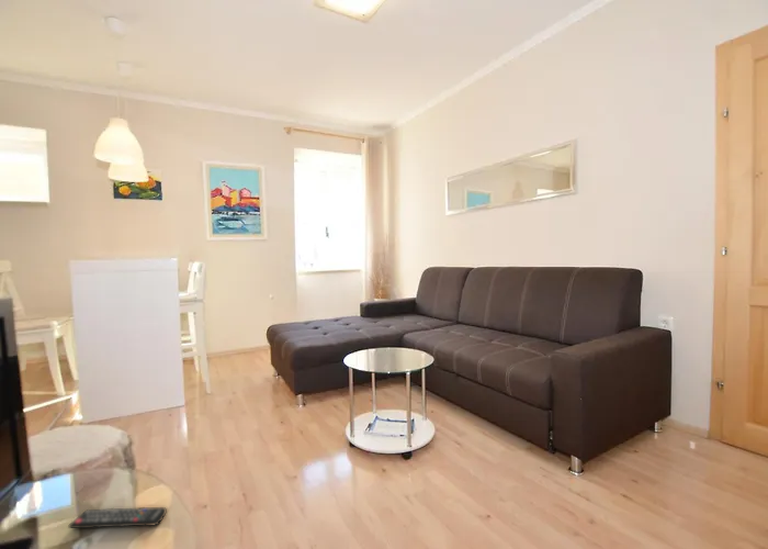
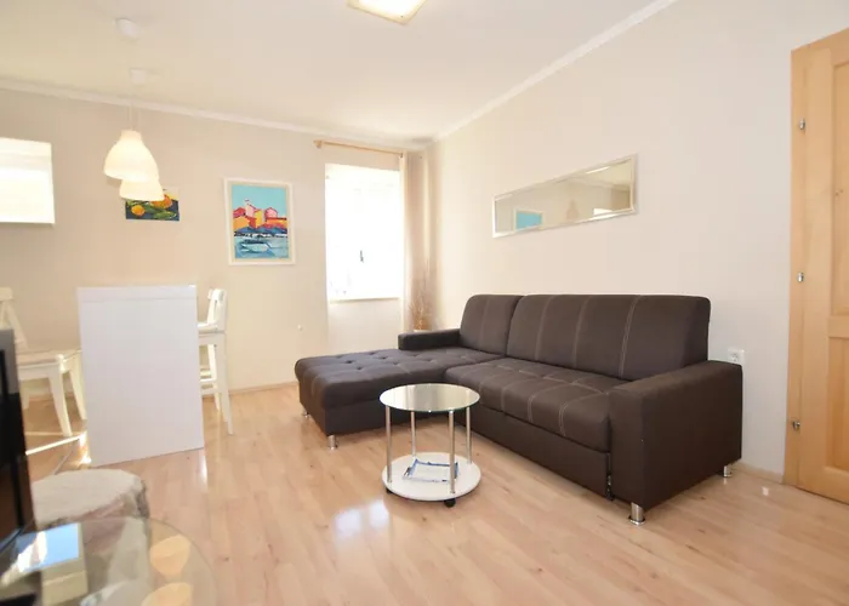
- remote control [67,506,168,529]
